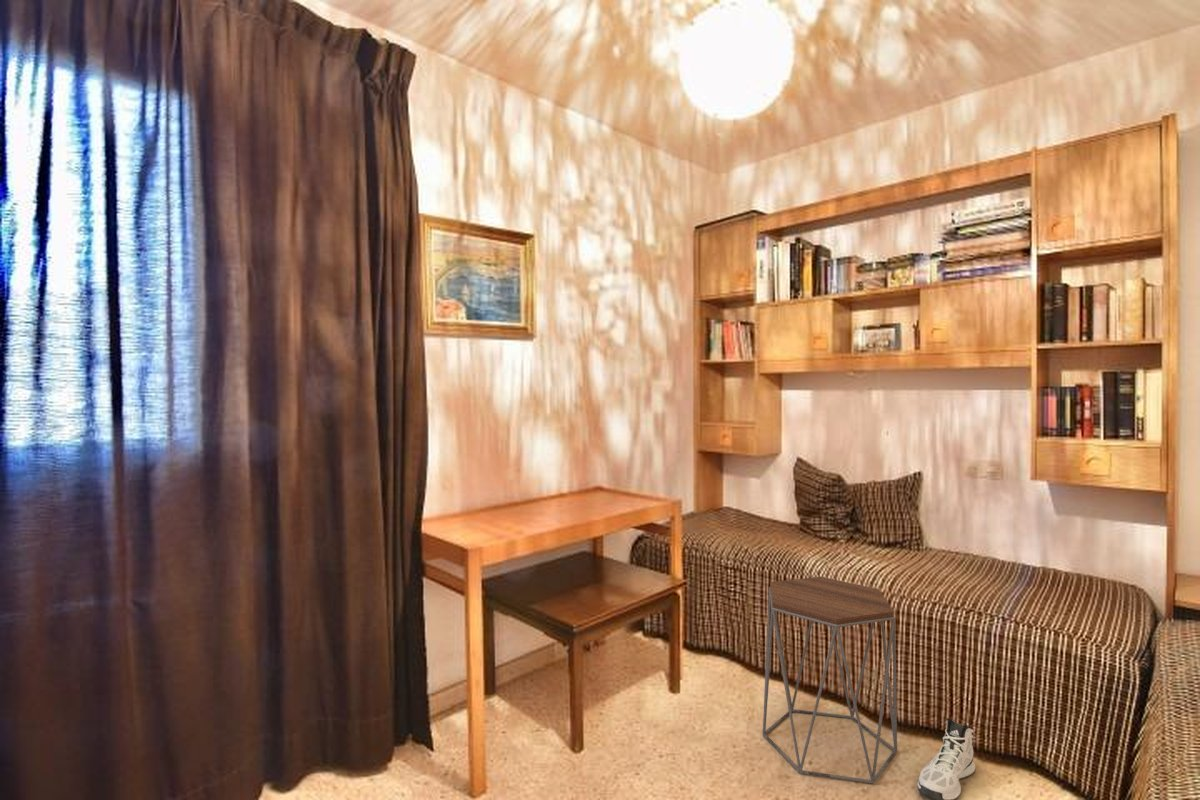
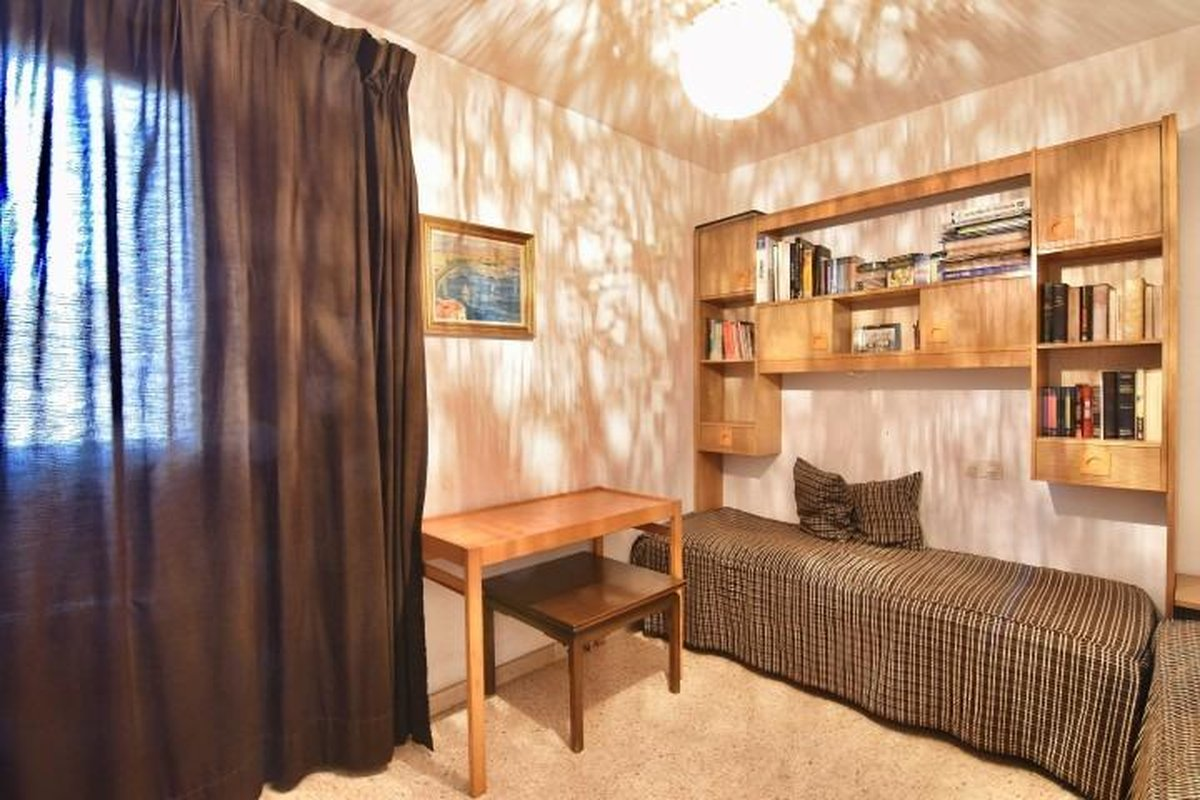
- side table [762,576,898,784]
- sneaker [916,717,976,800]
